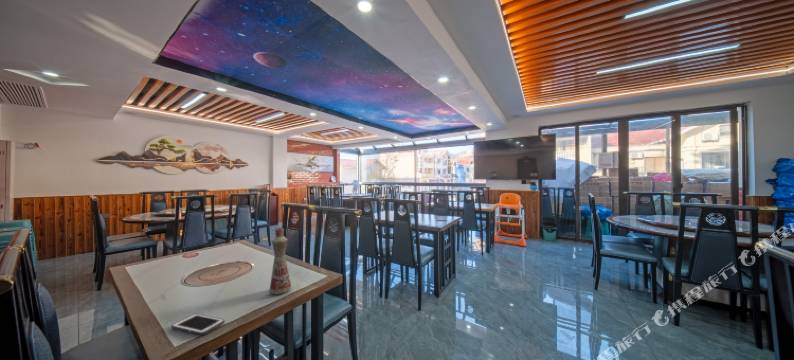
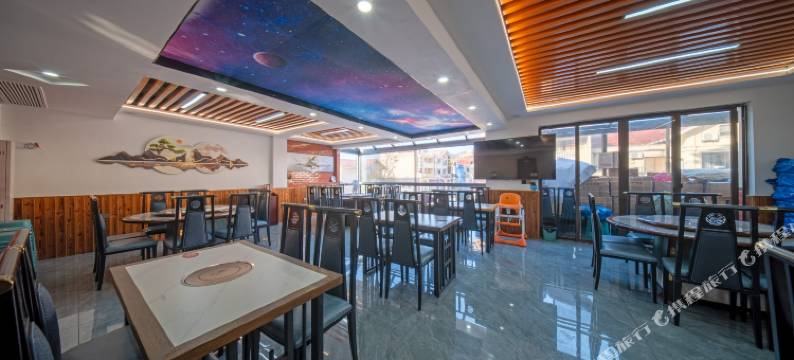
- cell phone [171,313,225,336]
- bottle [268,227,292,295]
